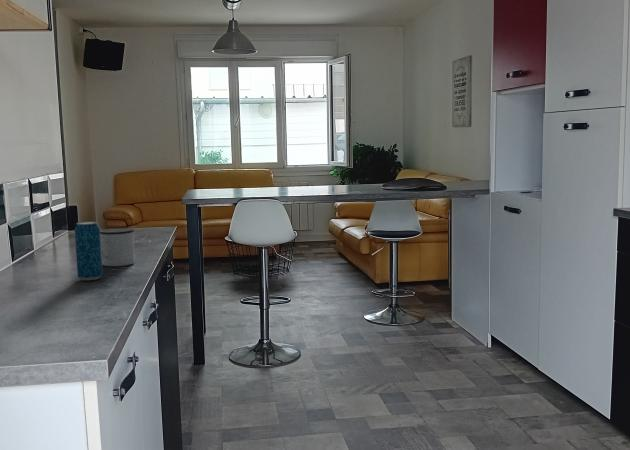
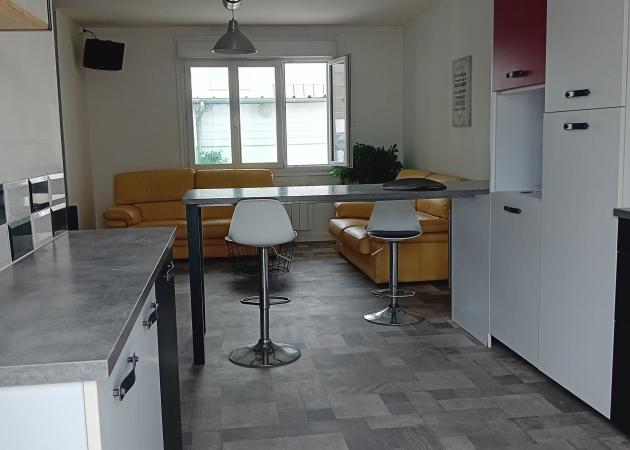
- mug [100,227,136,267]
- beverage can [74,221,104,281]
